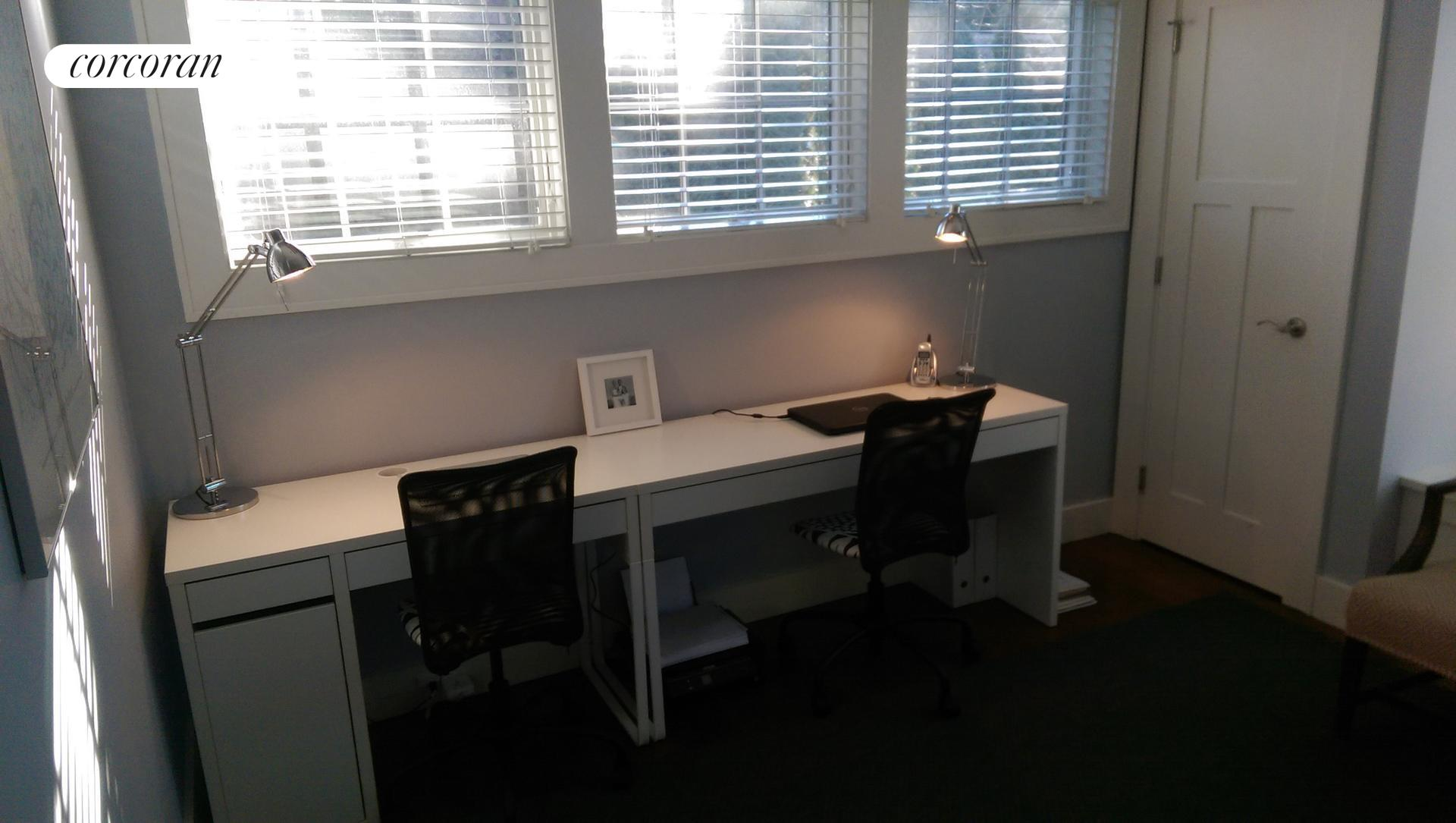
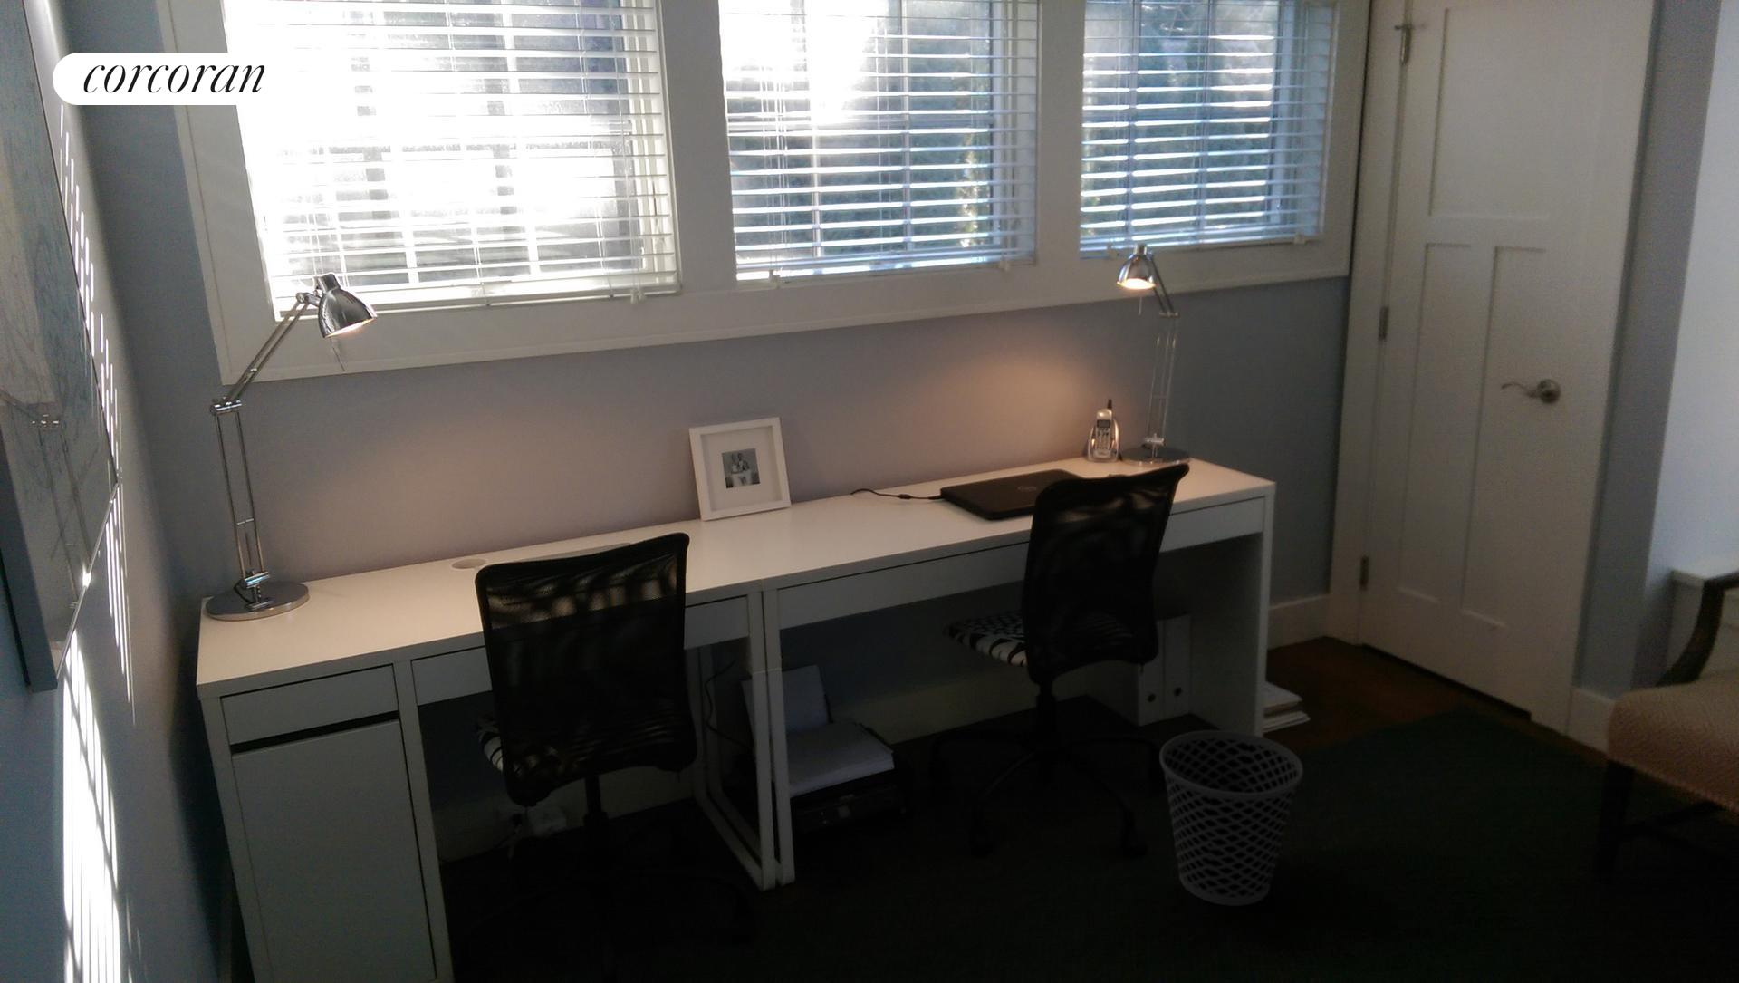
+ wastebasket [1159,730,1304,907]
